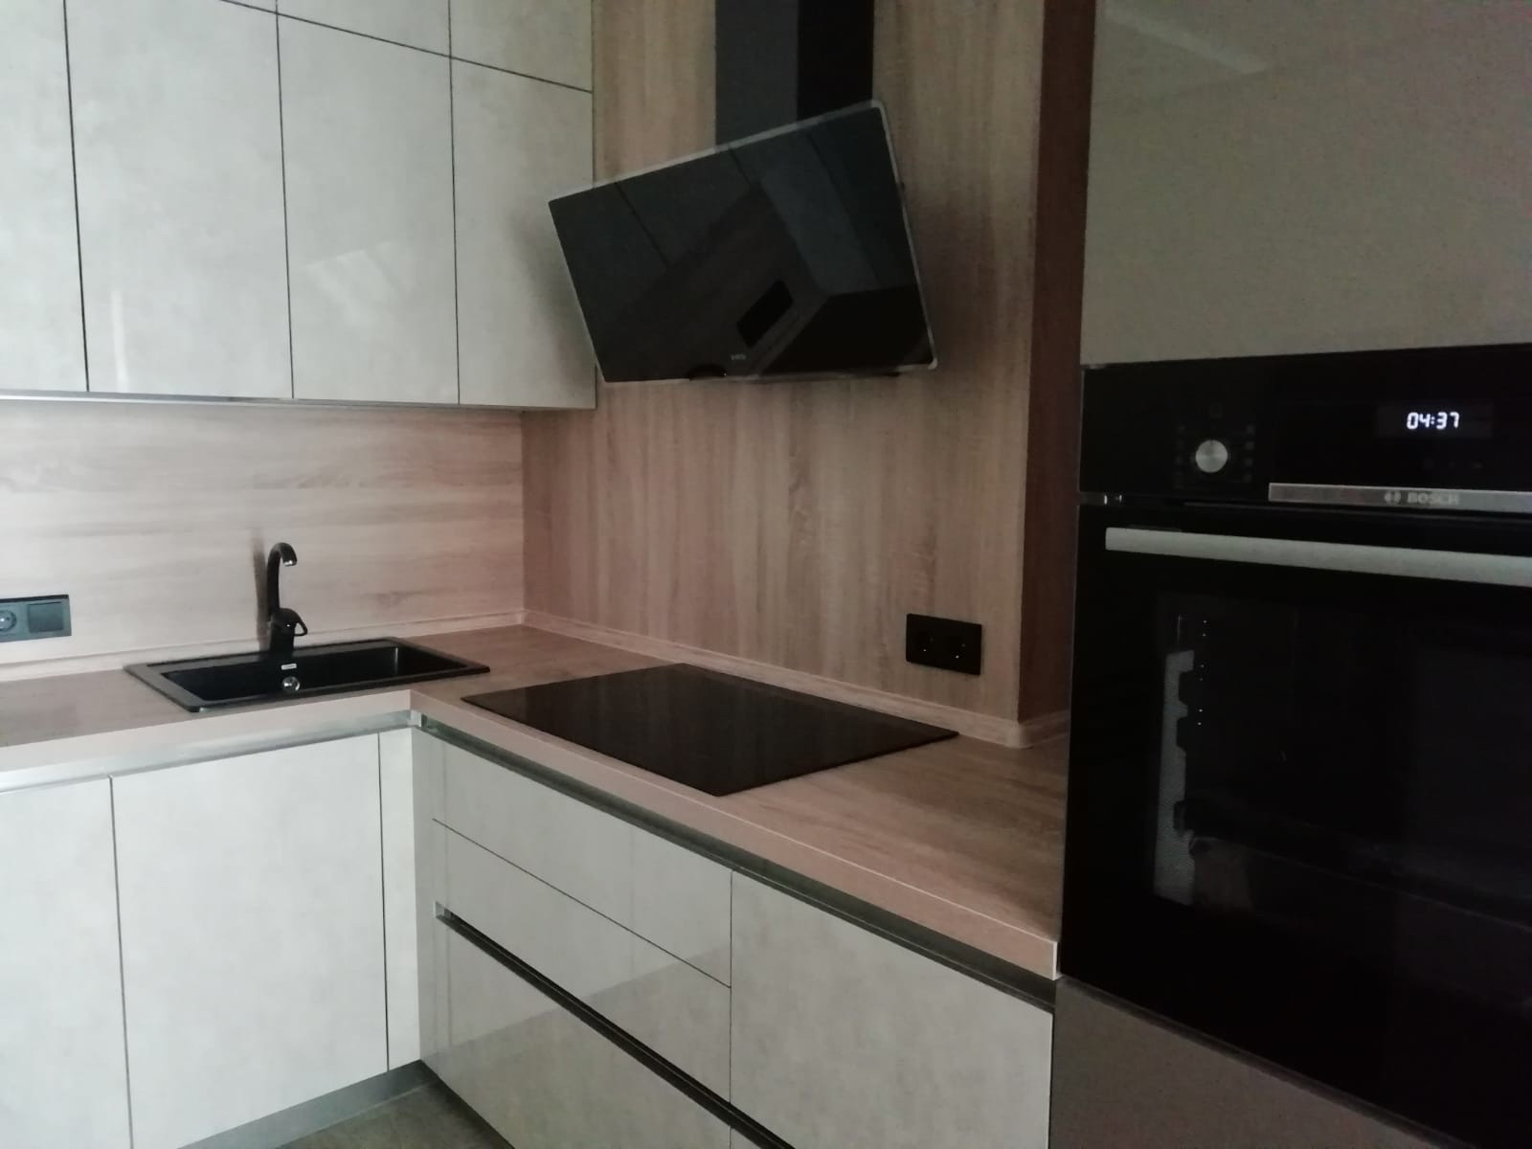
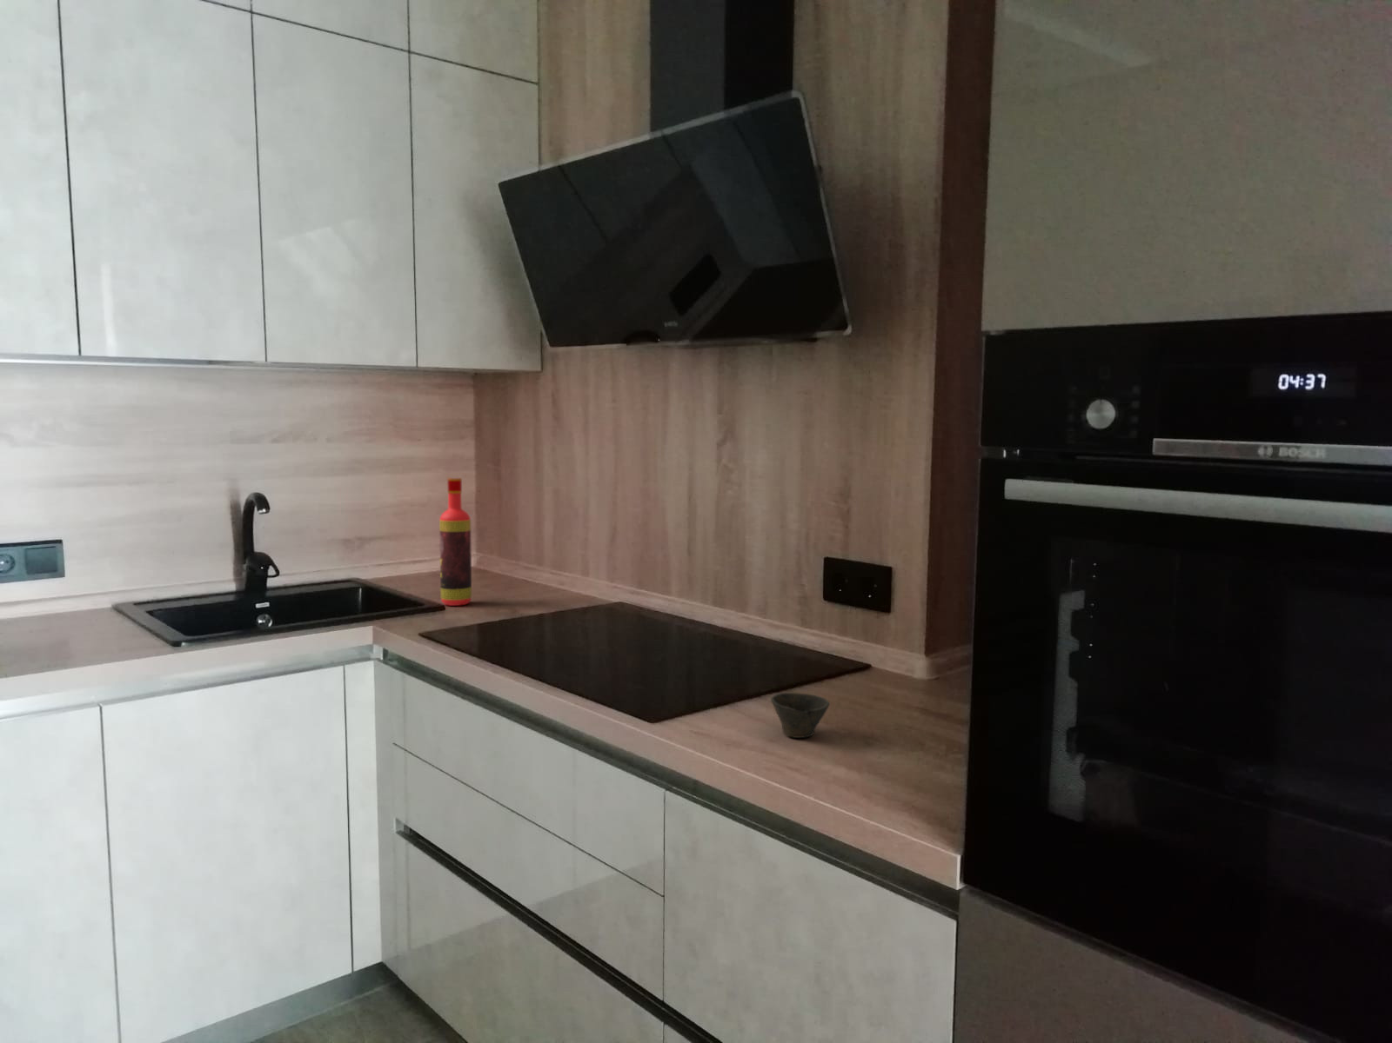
+ cup [769,691,831,738]
+ bottle [438,478,472,607]
